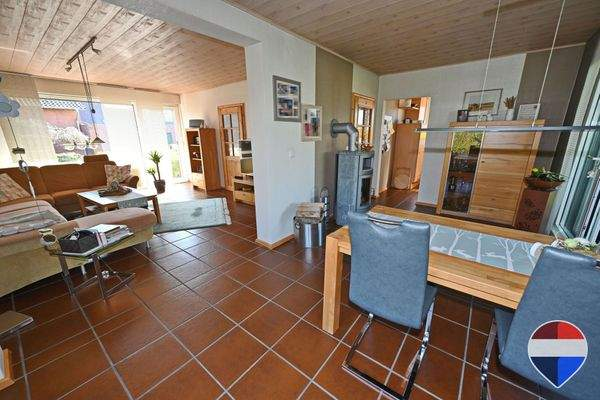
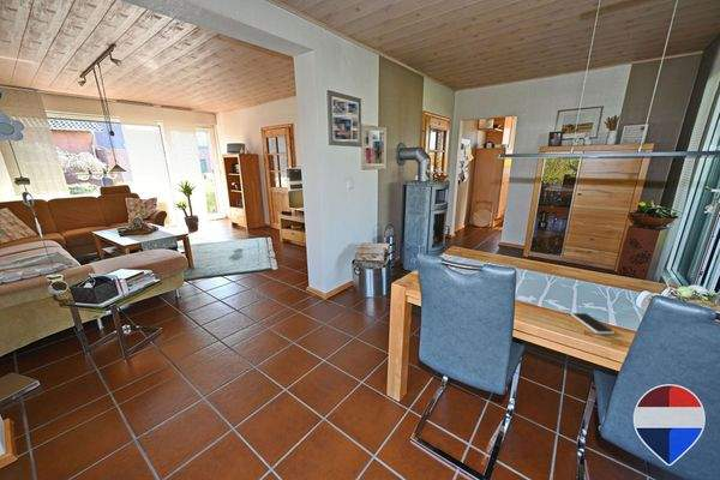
+ smartphone [570,312,616,335]
